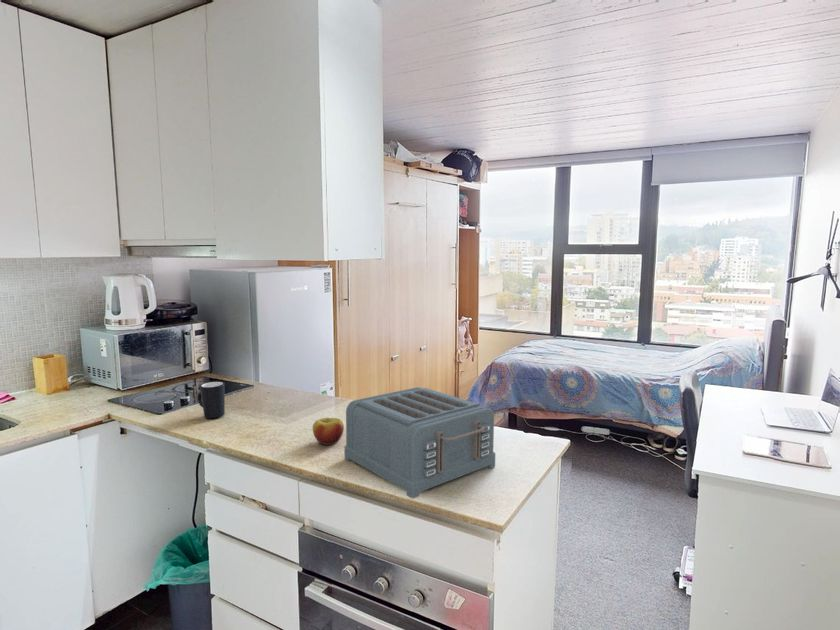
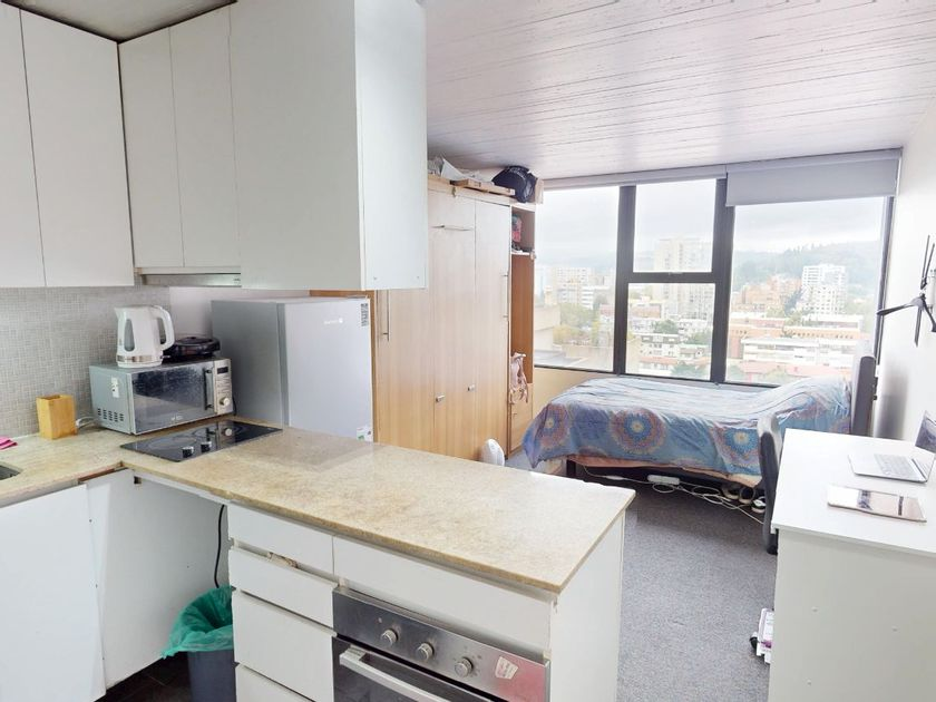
- mug [196,381,226,419]
- apple [312,417,345,446]
- toaster [344,386,496,499]
